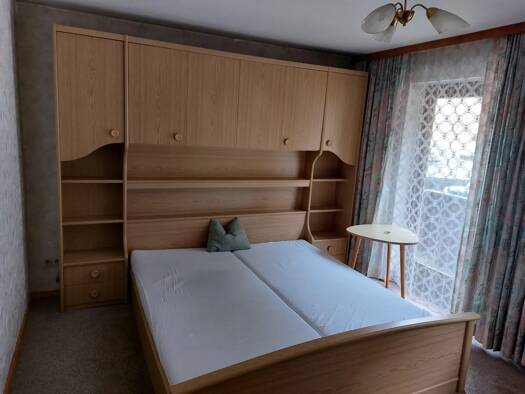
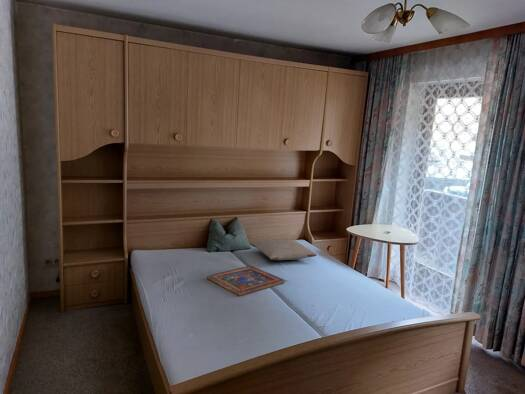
+ pillow [248,238,318,261]
+ painted panel [206,265,286,297]
